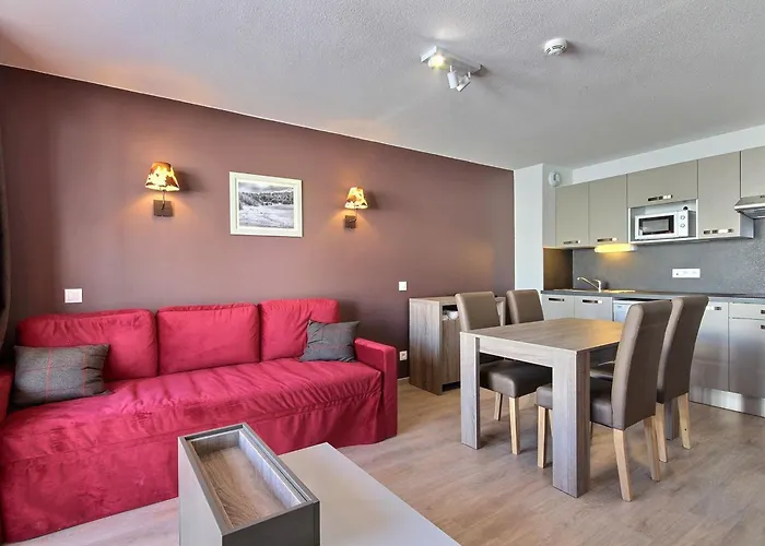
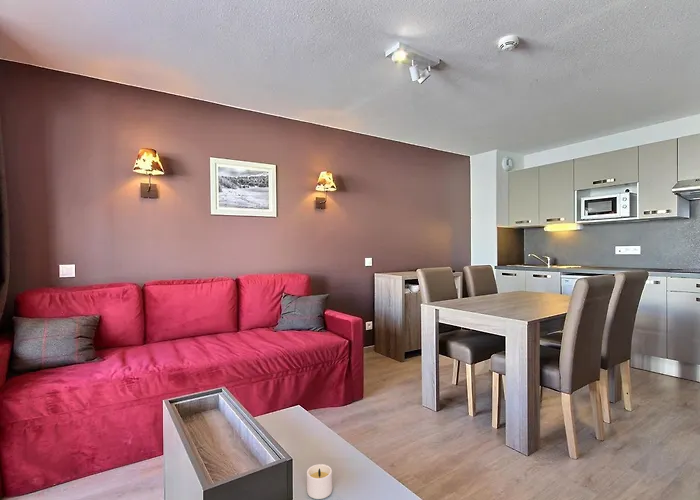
+ candle [306,463,333,500]
